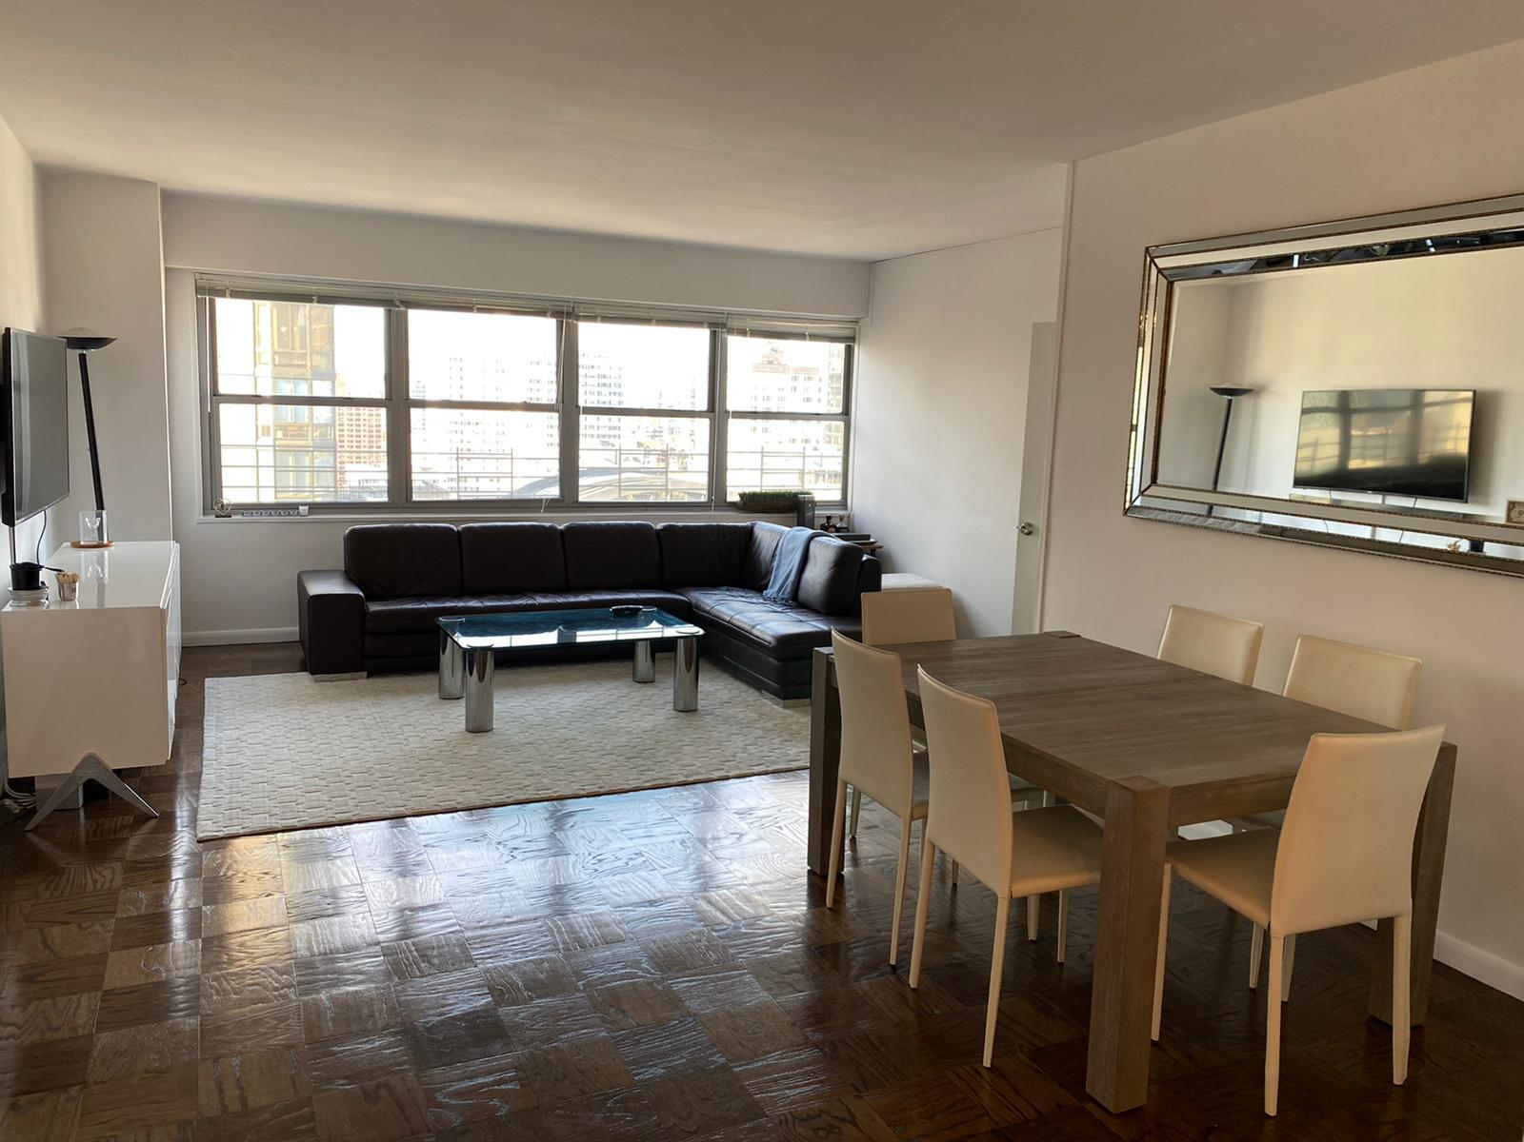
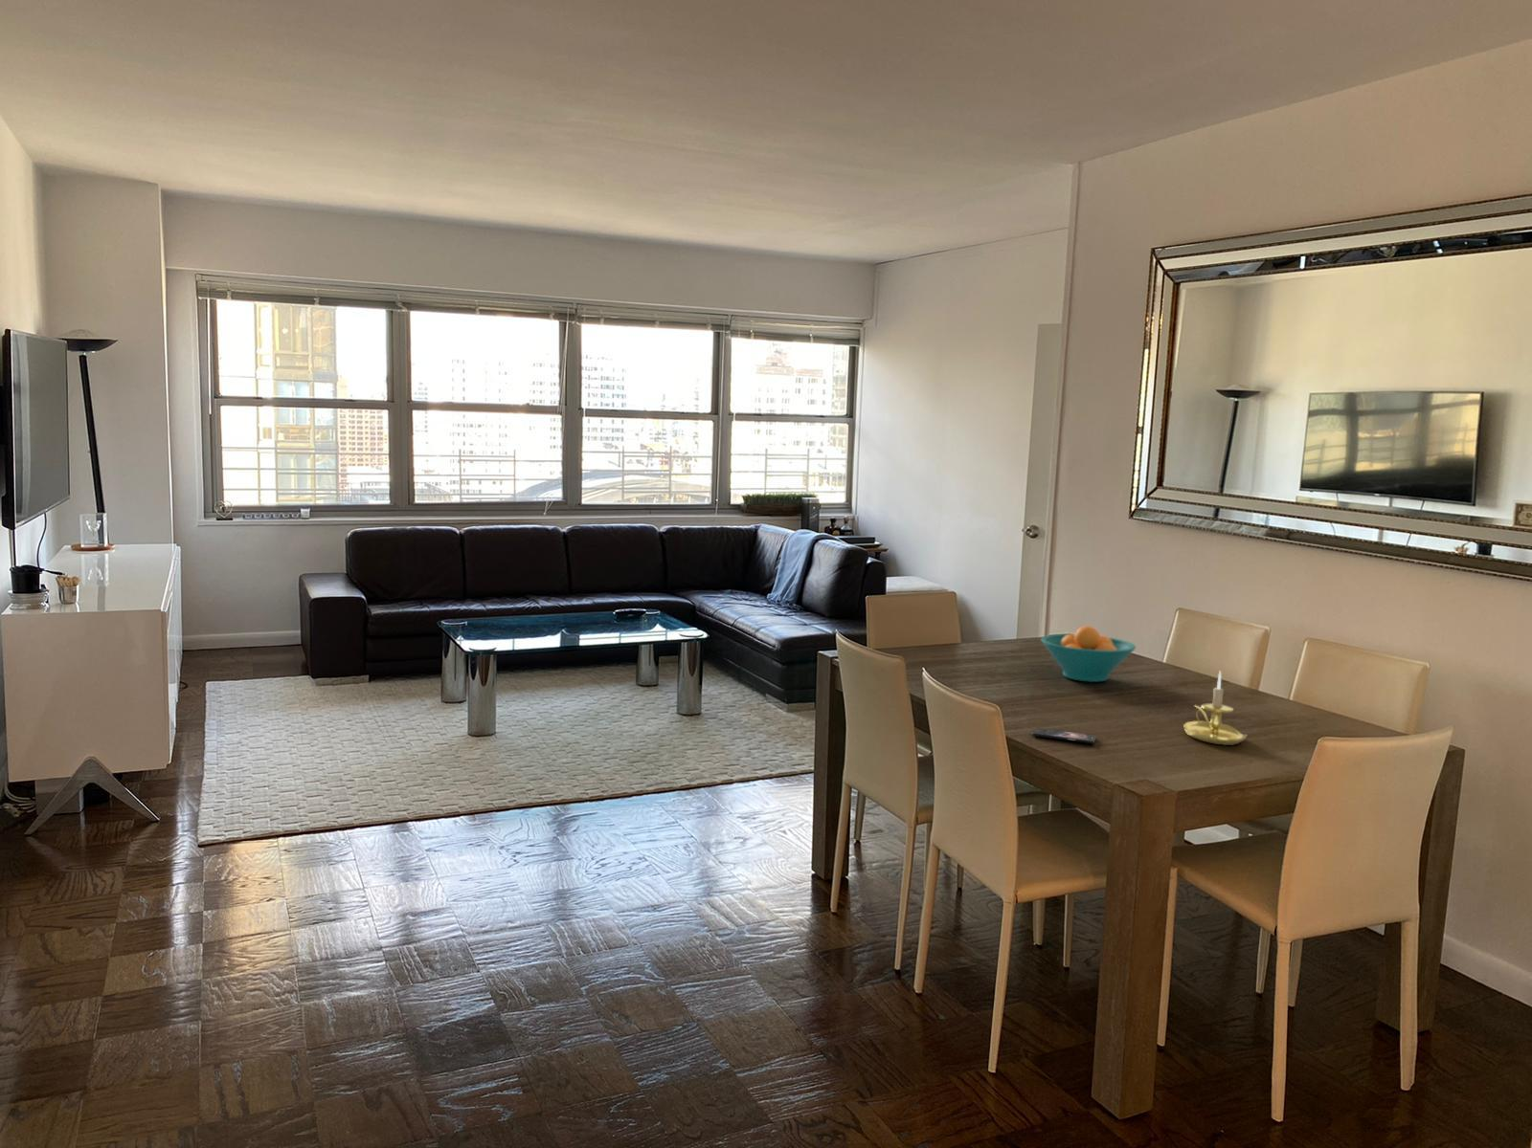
+ candle holder [1182,669,1247,746]
+ fruit bowl [1040,625,1136,683]
+ smartphone [1031,727,1098,744]
